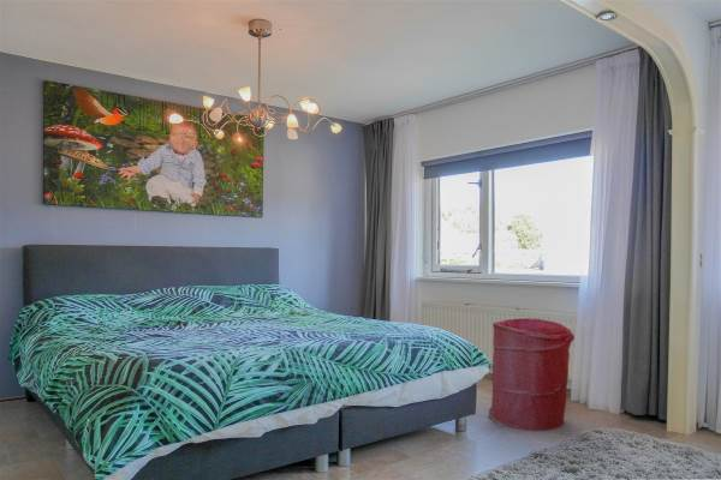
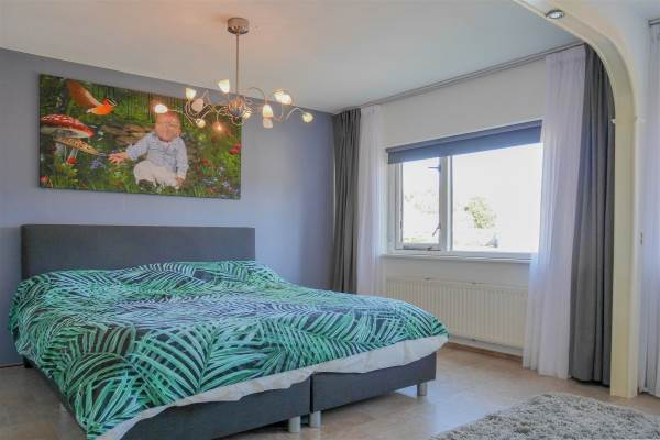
- laundry hamper [488,317,576,432]
